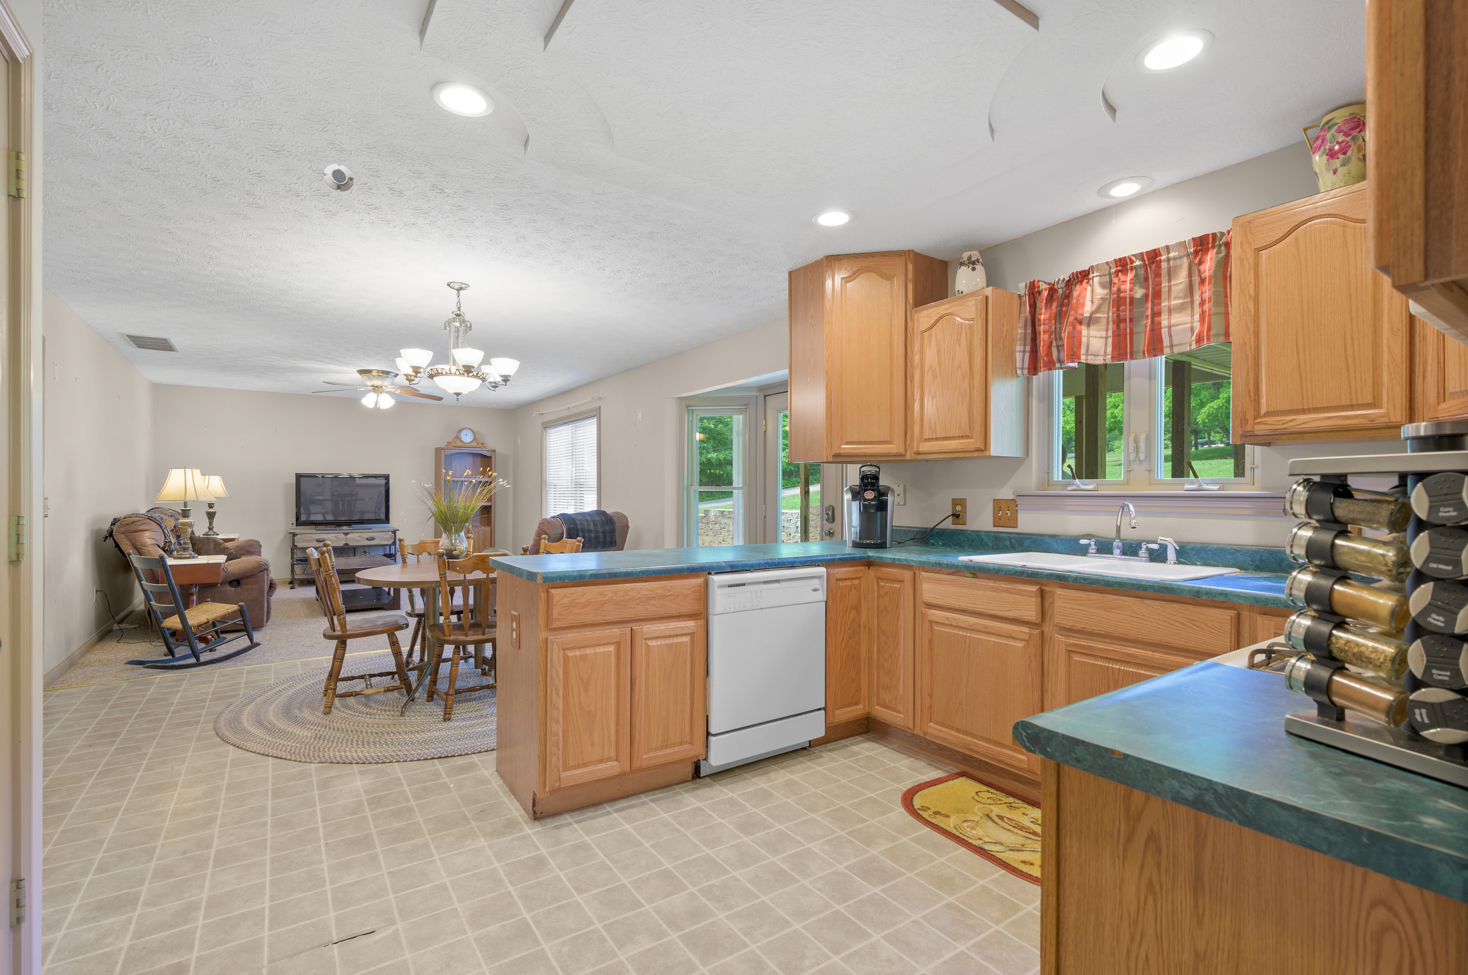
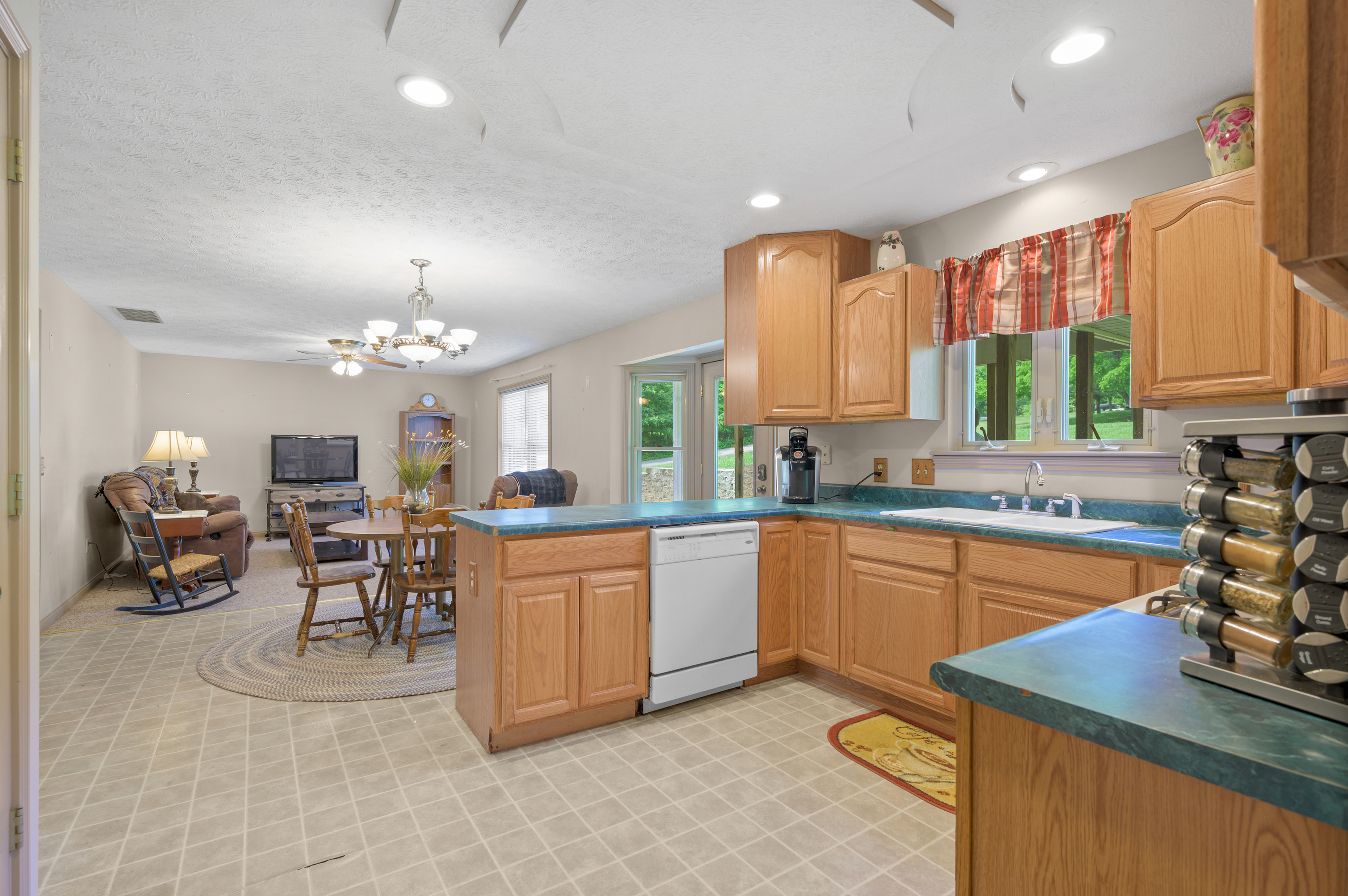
- smoke detector [323,163,354,192]
